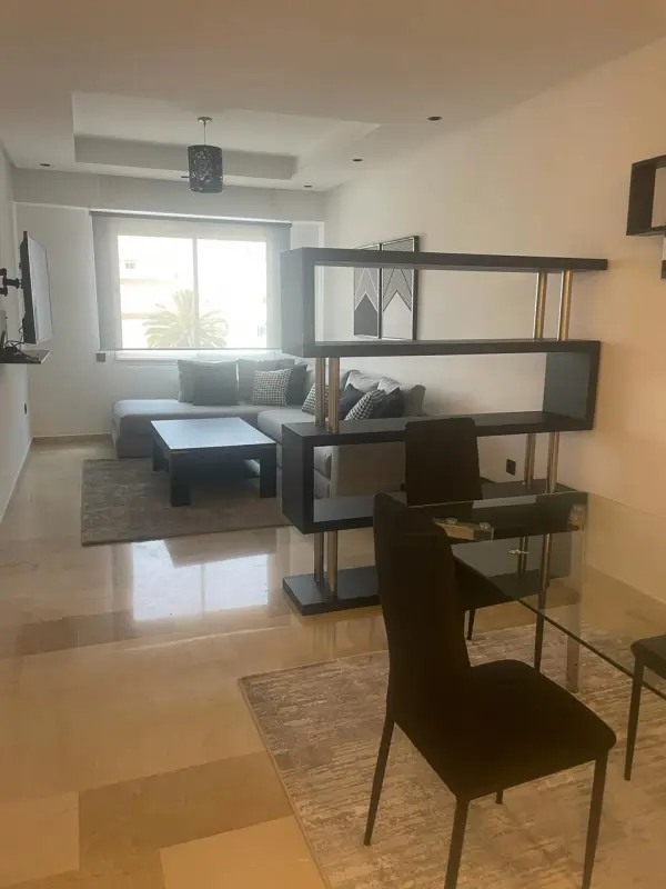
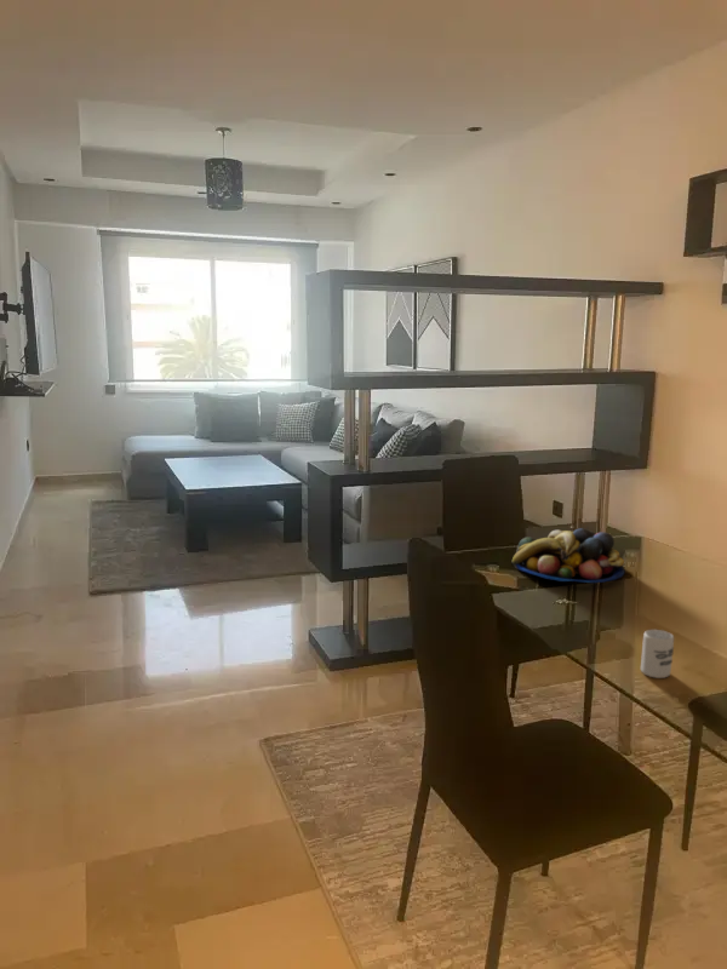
+ fruit bowl [511,527,626,584]
+ cup [640,629,675,680]
